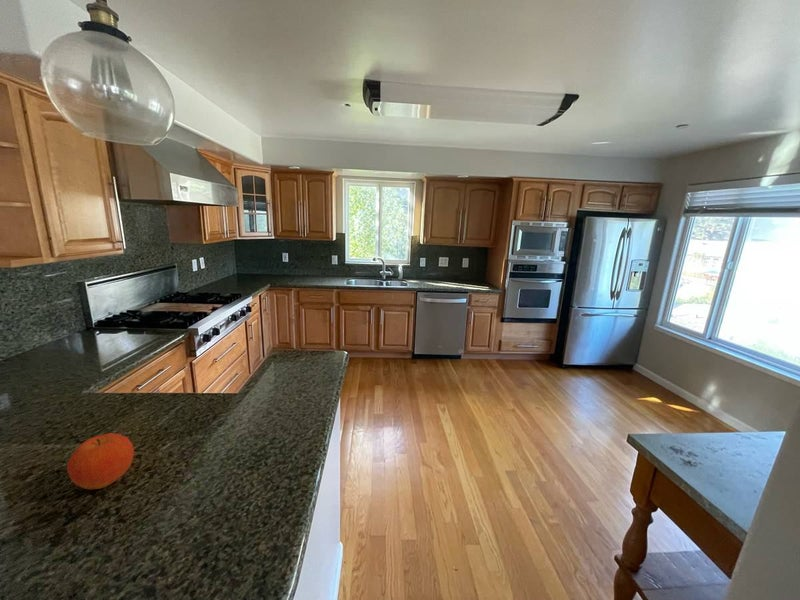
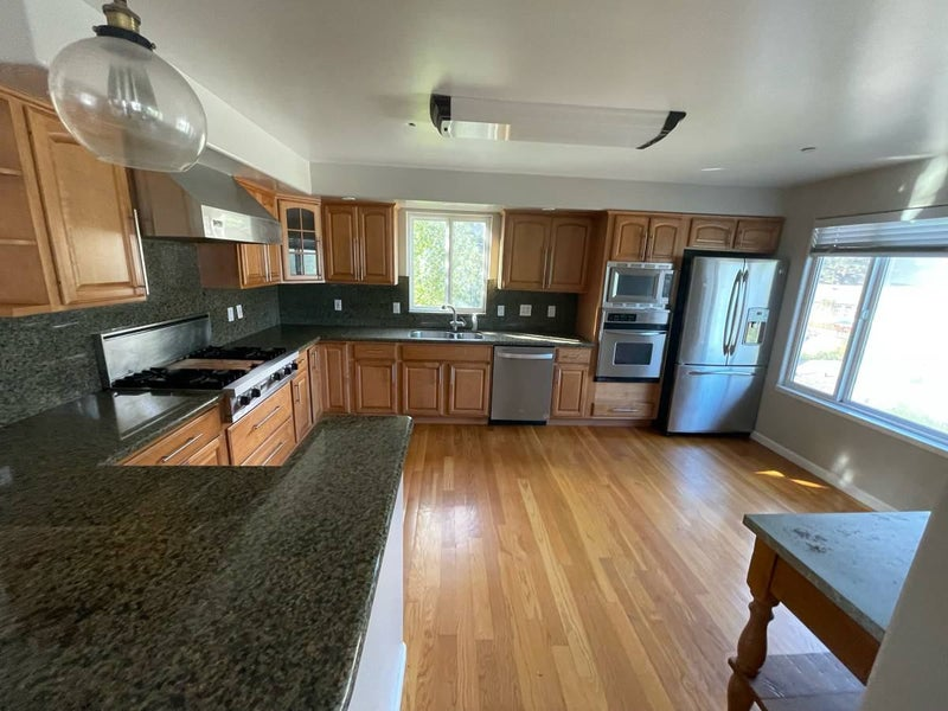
- fruit [66,432,135,490]
